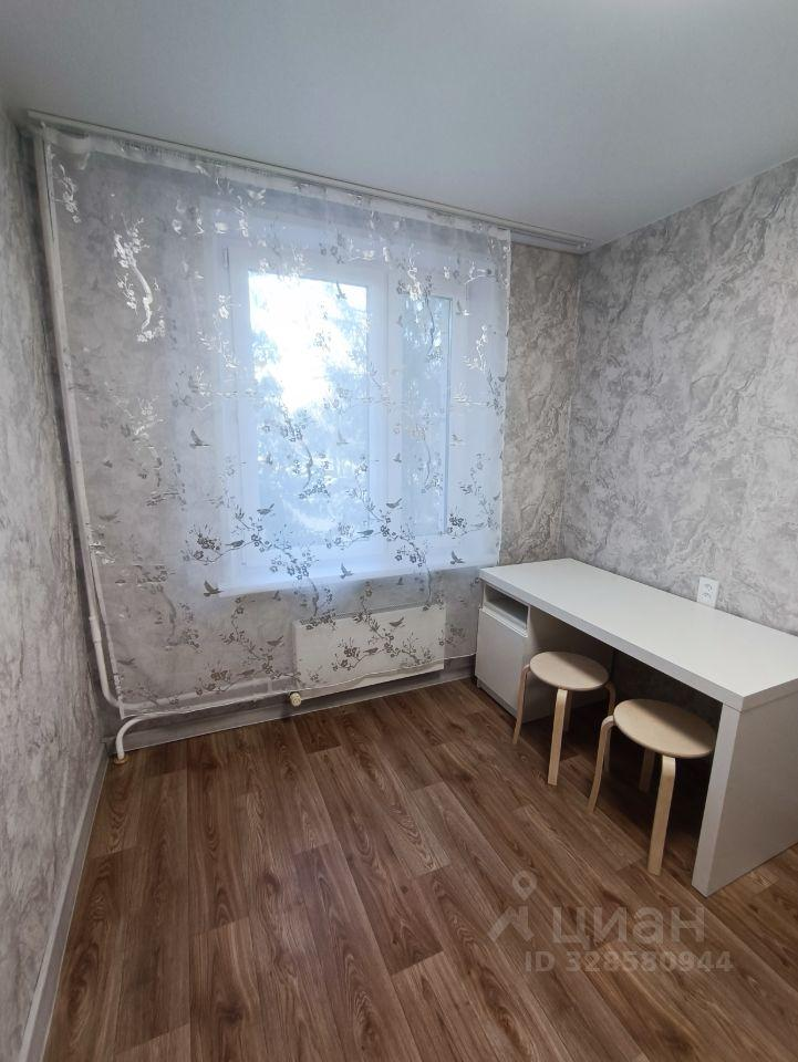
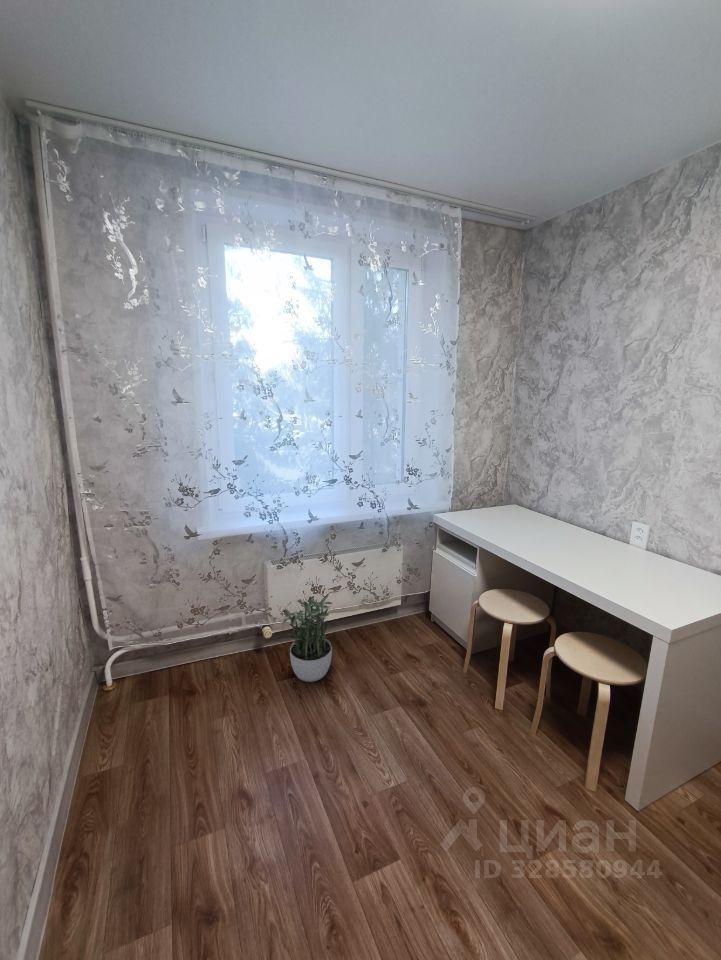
+ potted plant [282,593,333,683]
